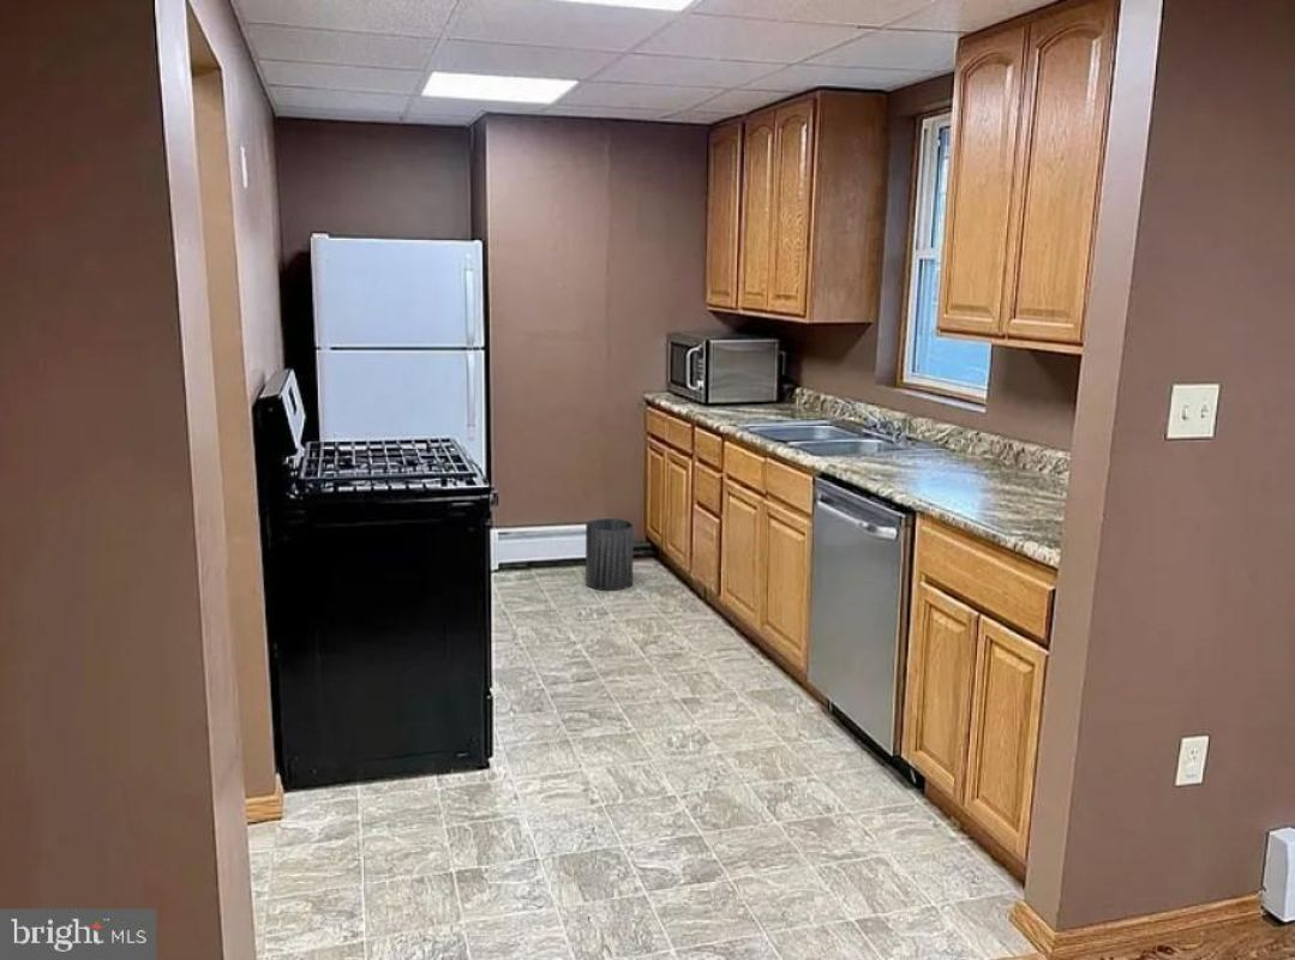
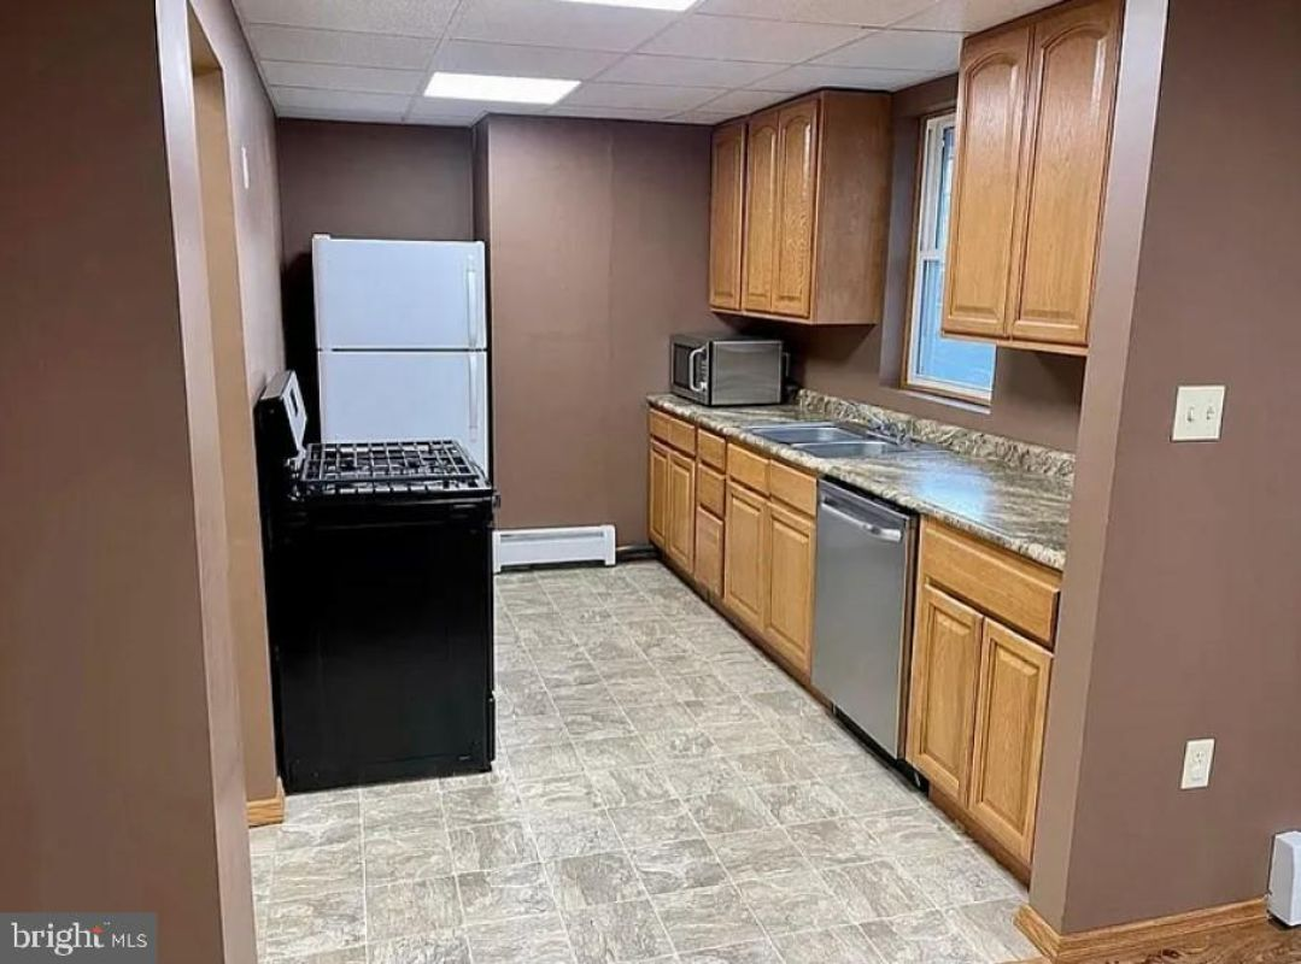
- trash can [584,517,635,592]
